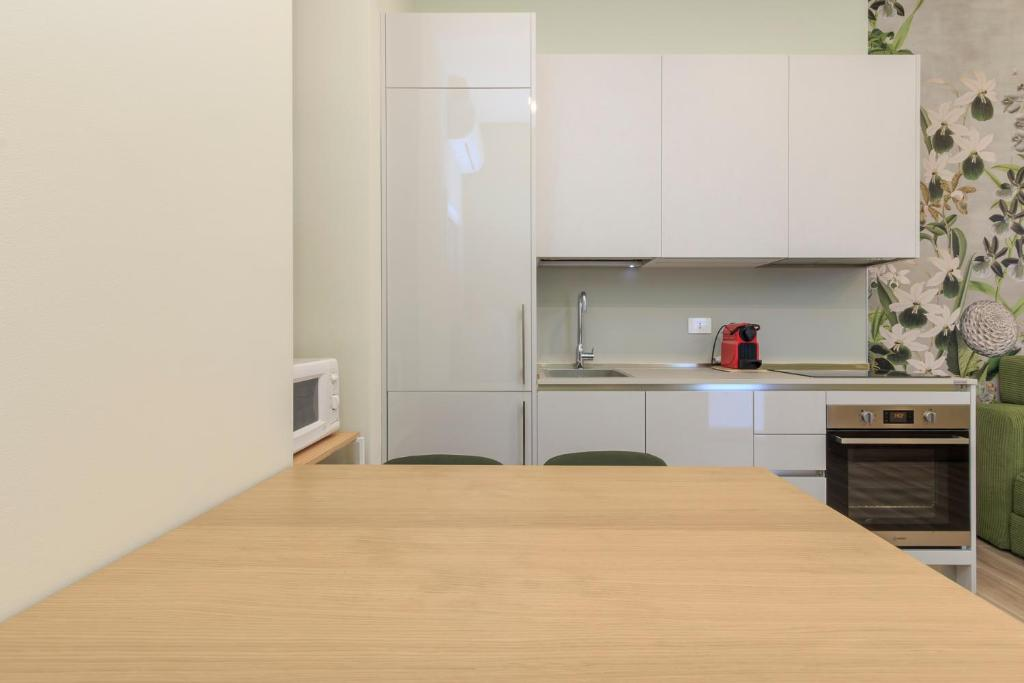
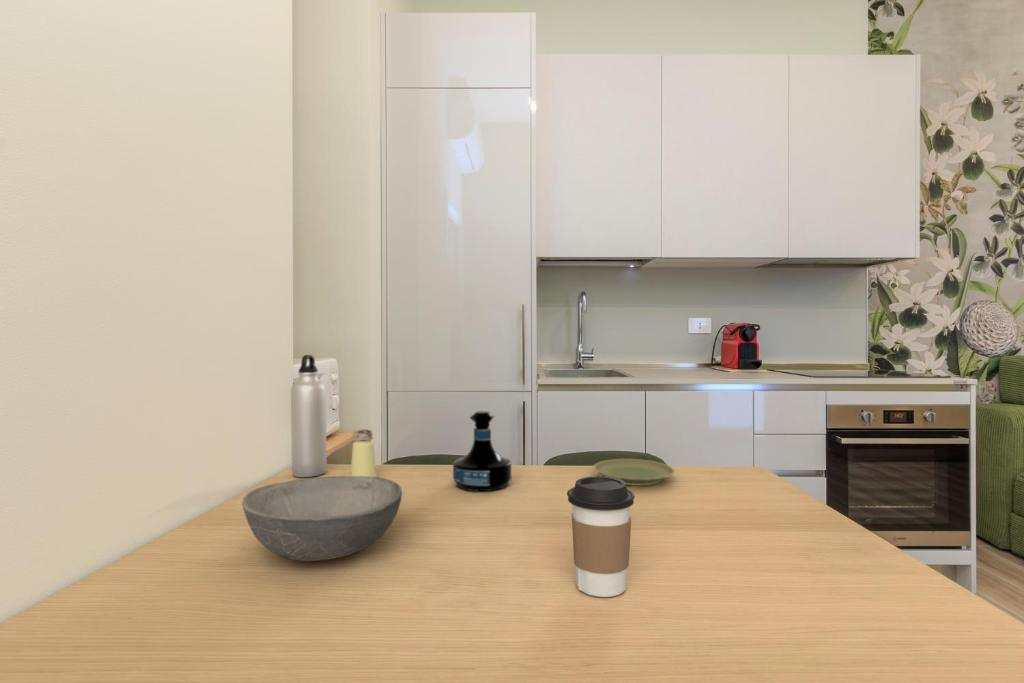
+ plate [592,458,676,486]
+ tequila bottle [452,410,513,492]
+ coffee cup [566,476,636,598]
+ water bottle [290,354,328,478]
+ bowl [241,475,403,562]
+ saltshaker [350,428,377,477]
